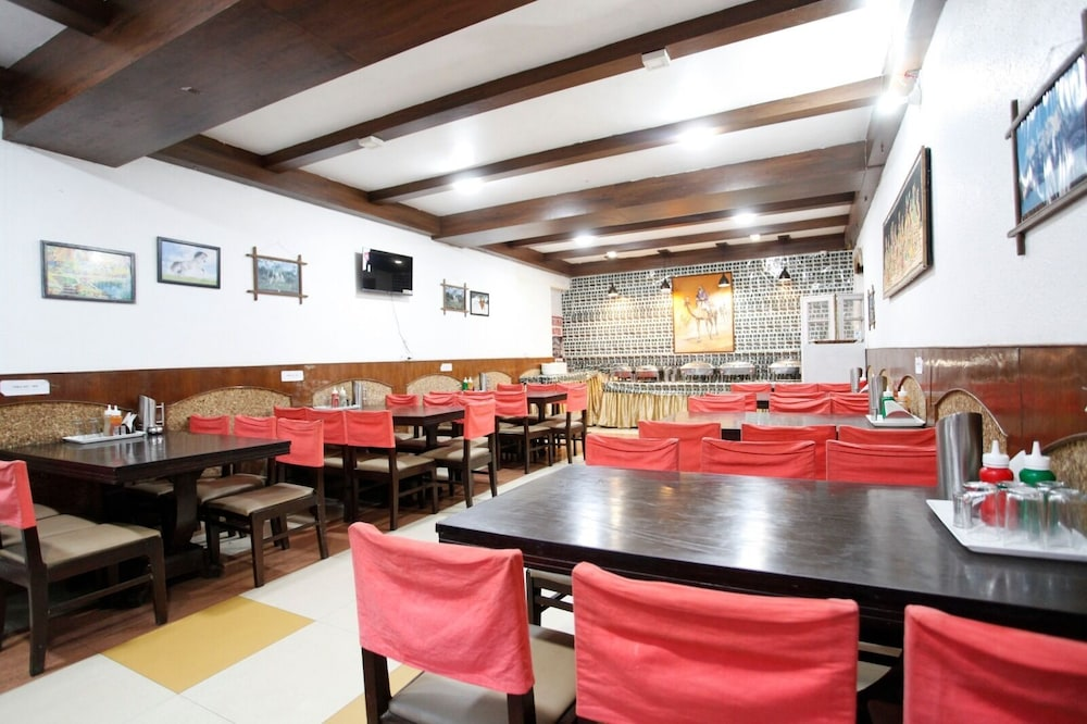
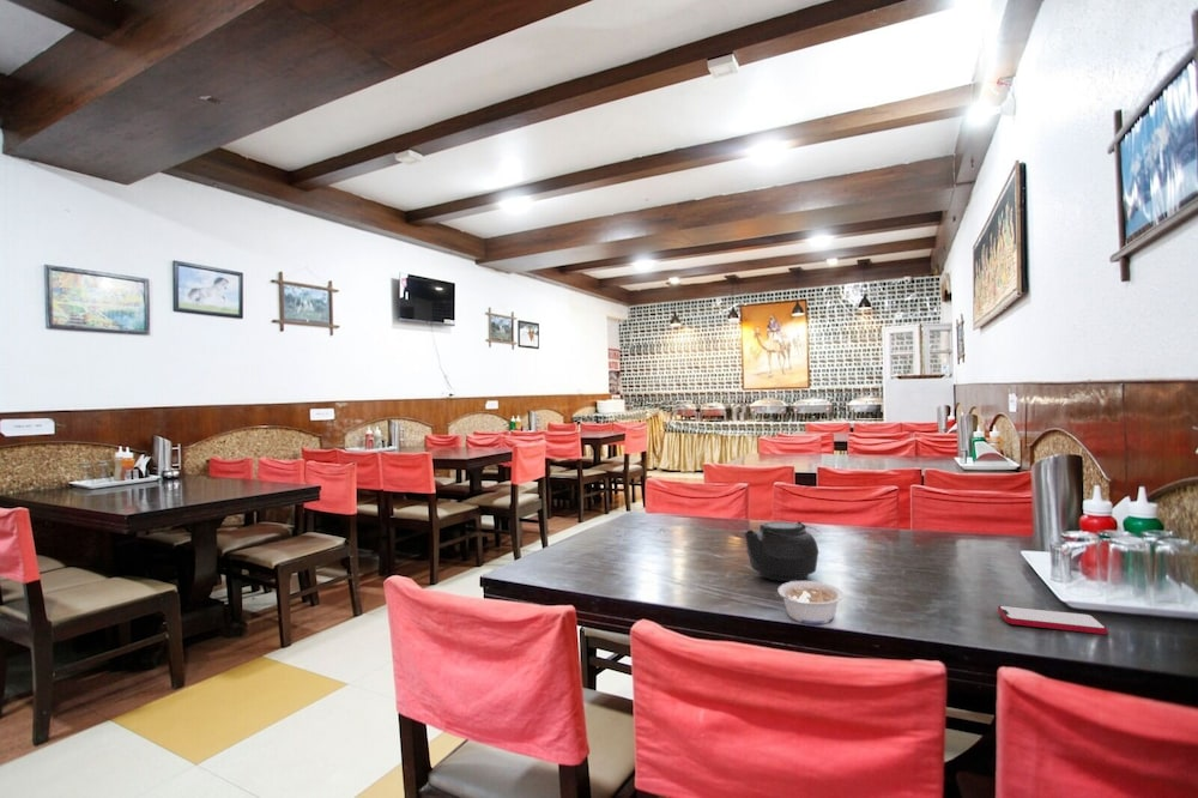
+ smartphone [997,604,1108,635]
+ teapot [743,520,822,582]
+ legume [774,580,845,625]
